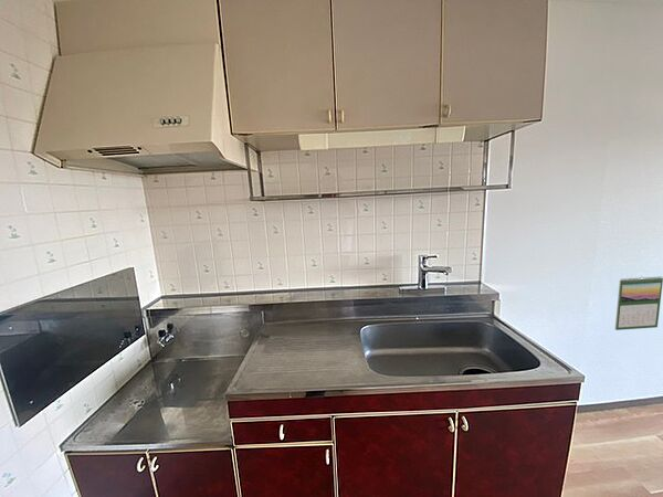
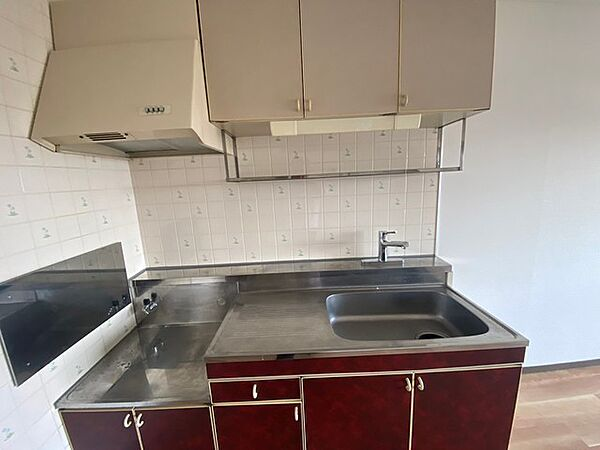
- calendar [614,276,663,331]
